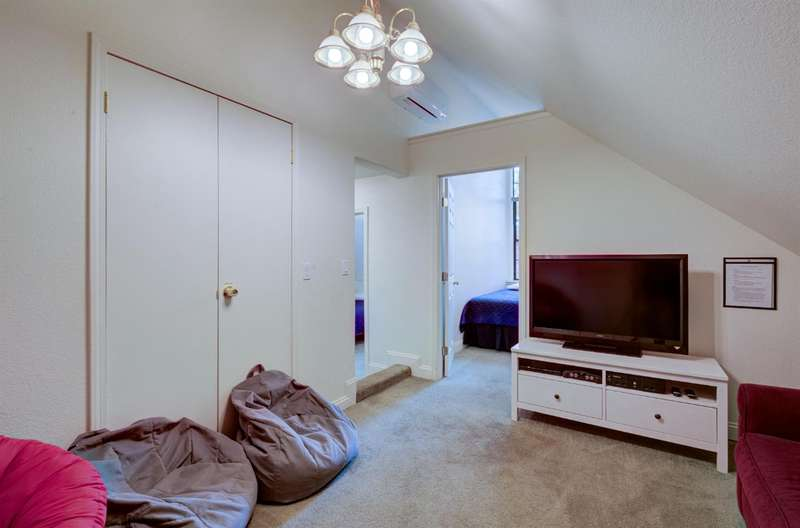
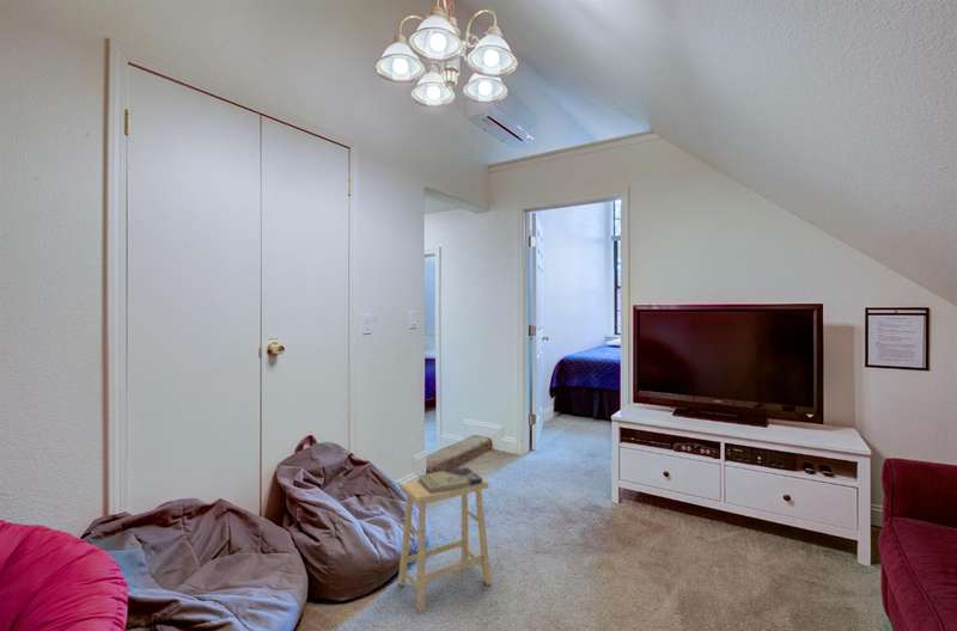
+ book [417,466,483,494]
+ footstool [397,476,493,613]
